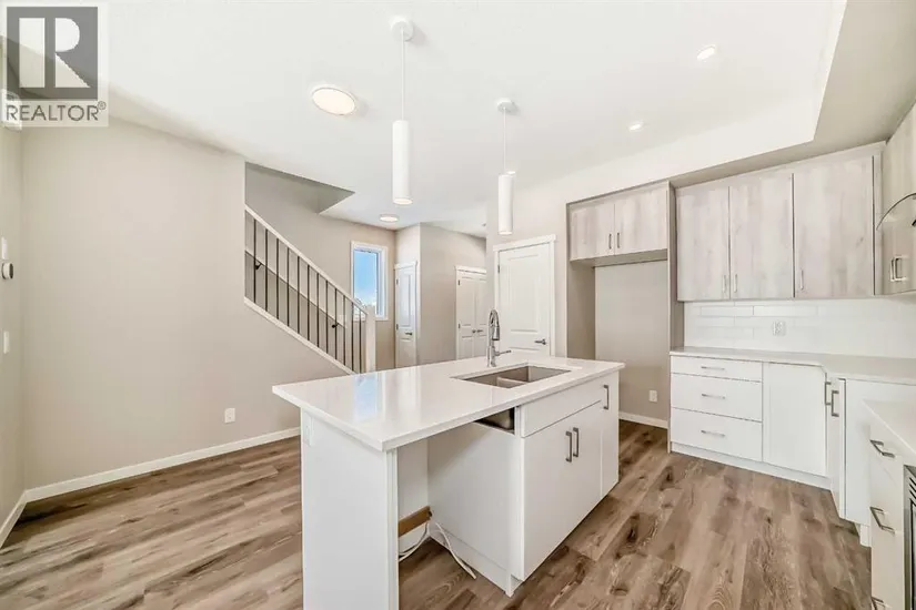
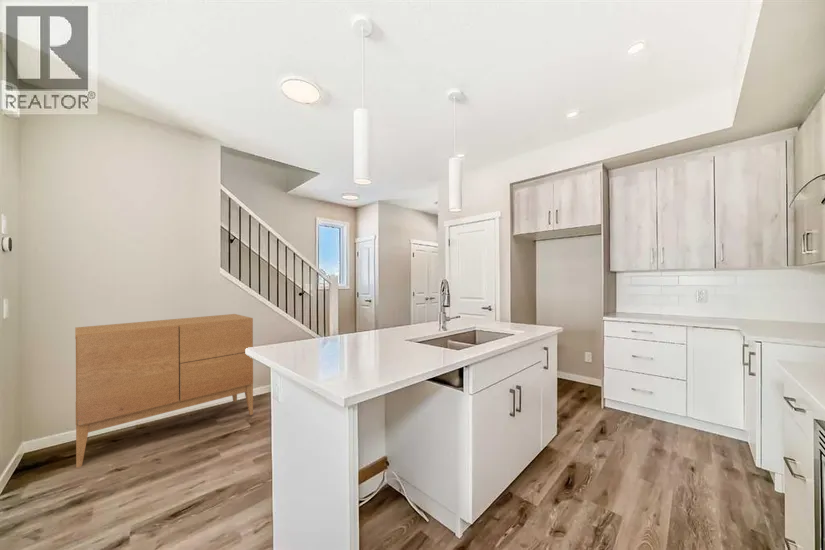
+ sideboard [74,313,254,469]
